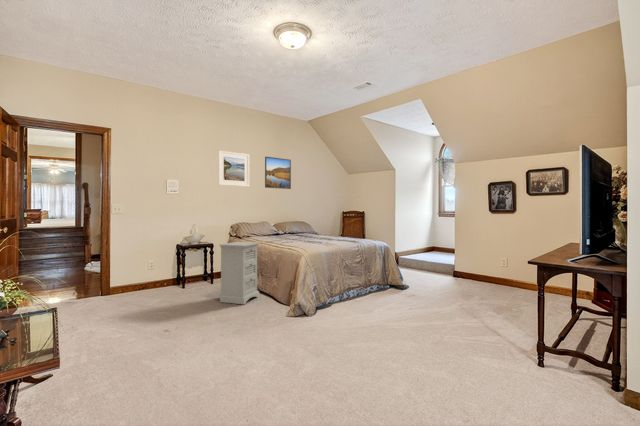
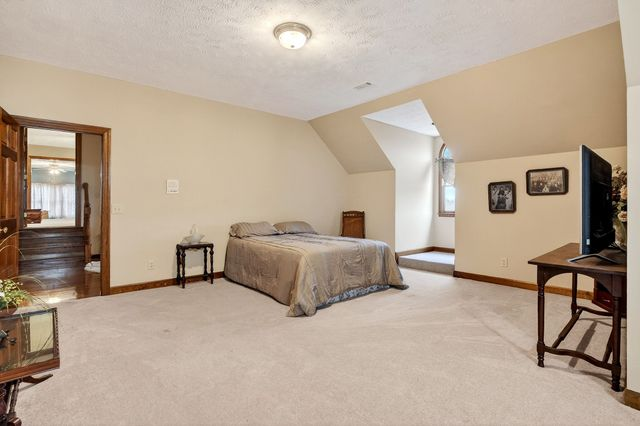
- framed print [217,150,250,188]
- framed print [264,156,292,190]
- nightstand [218,241,261,305]
